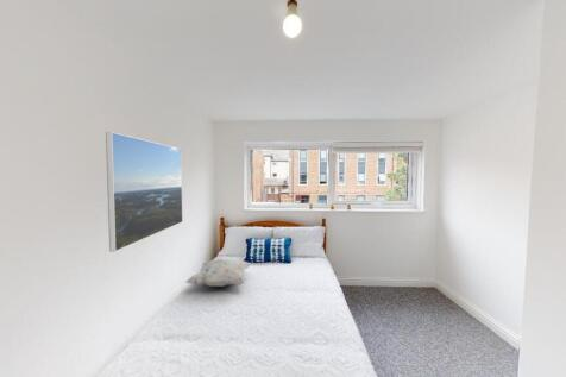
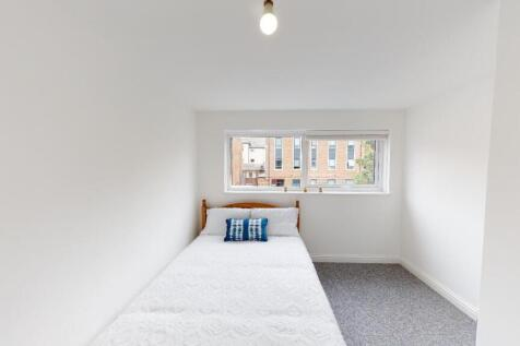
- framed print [105,131,183,253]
- decorative pillow [184,258,252,288]
